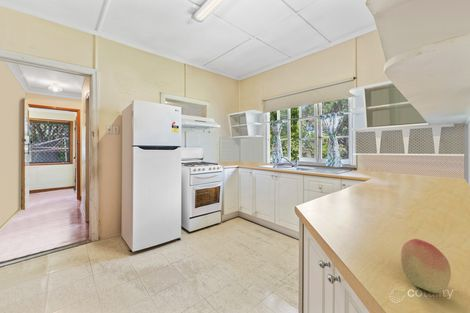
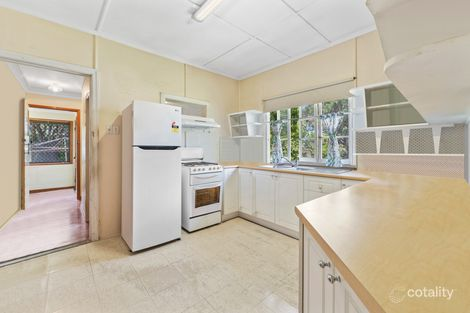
- fruit [400,238,452,294]
